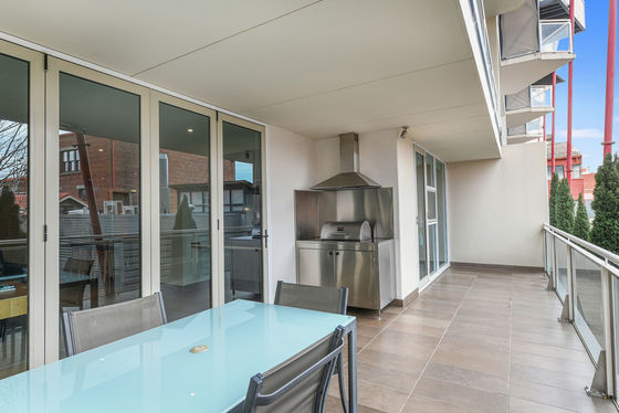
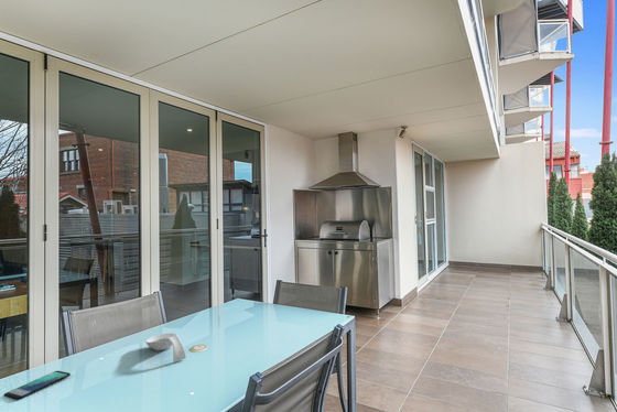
+ smartphone [3,370,72,401]
+ spoon rest [144,332,187,362]
